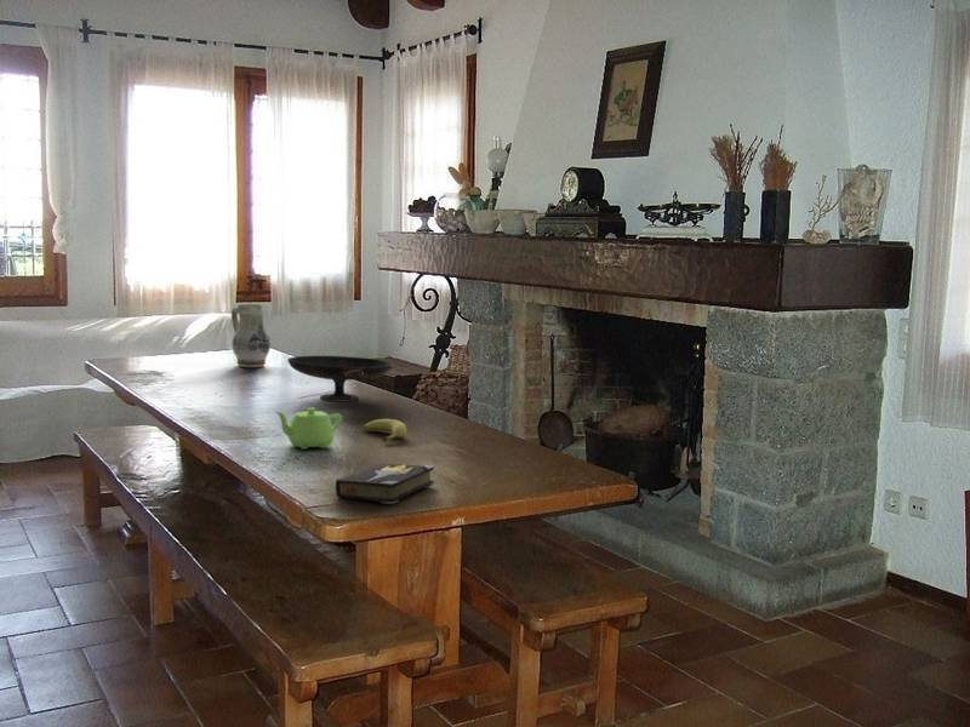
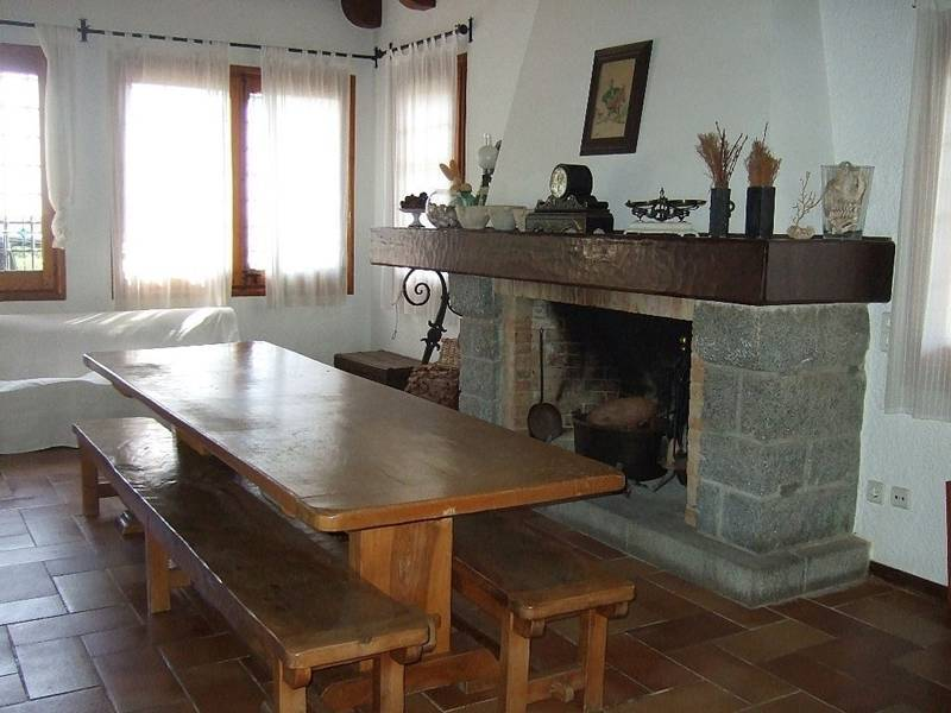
- fruit [363,418,407,443]
- hardback book [335,462,435,505]
- decorative bowl [286,355,393,403]
- teapot [274,406,343,451]
- ceramic pitcher [230,303,272,368]
